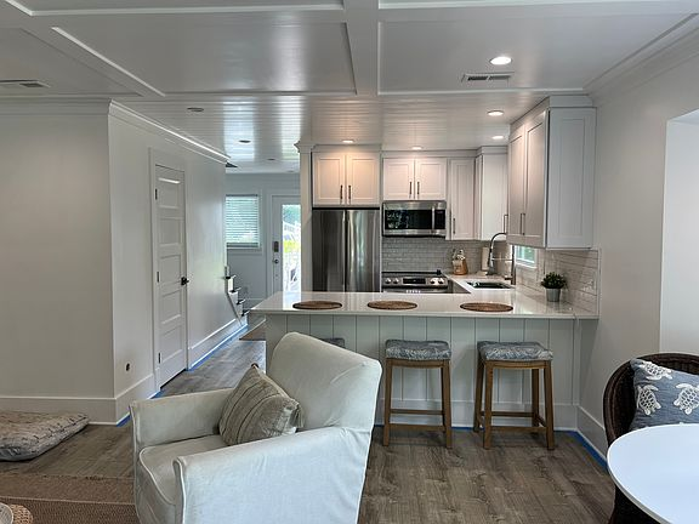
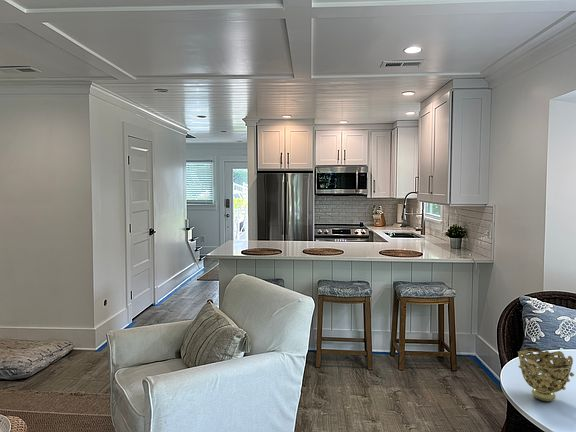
+ decorative bowl [517,346,575,402]
